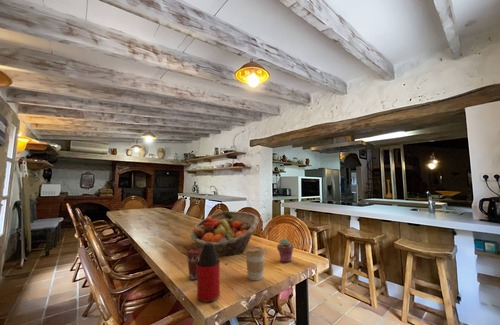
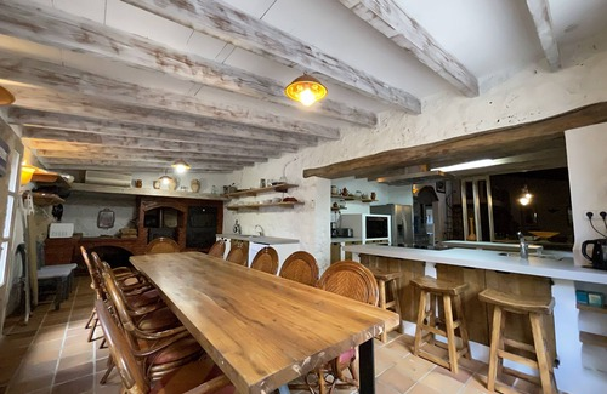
- fruit basket [189,210,260,257]
- coffee cup [244,246,266,281]
- potted succulent [276,238,294,263]
- bottle [196,222,221,303]
- coffee cup [185,248,202,281]
